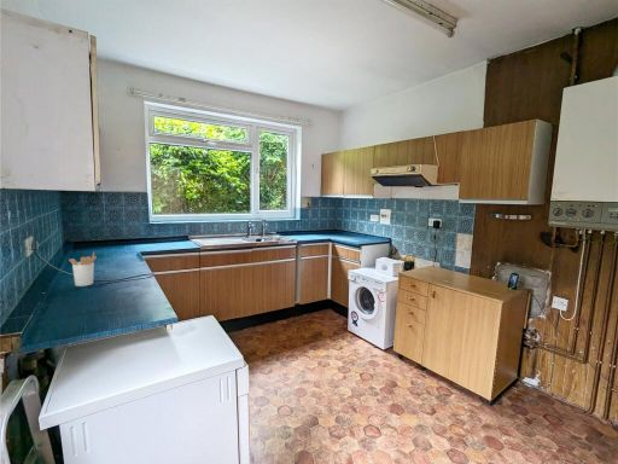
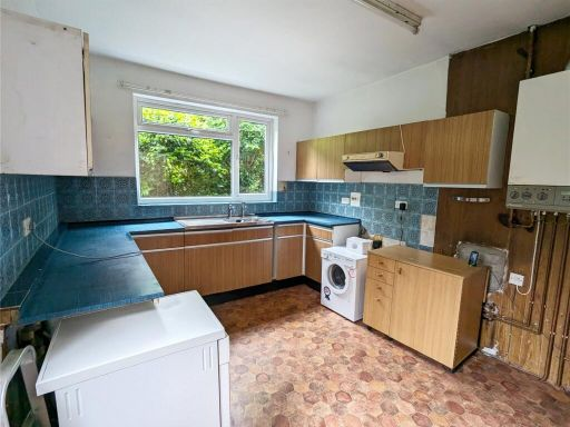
- utensil holder [68,251,98,288]
